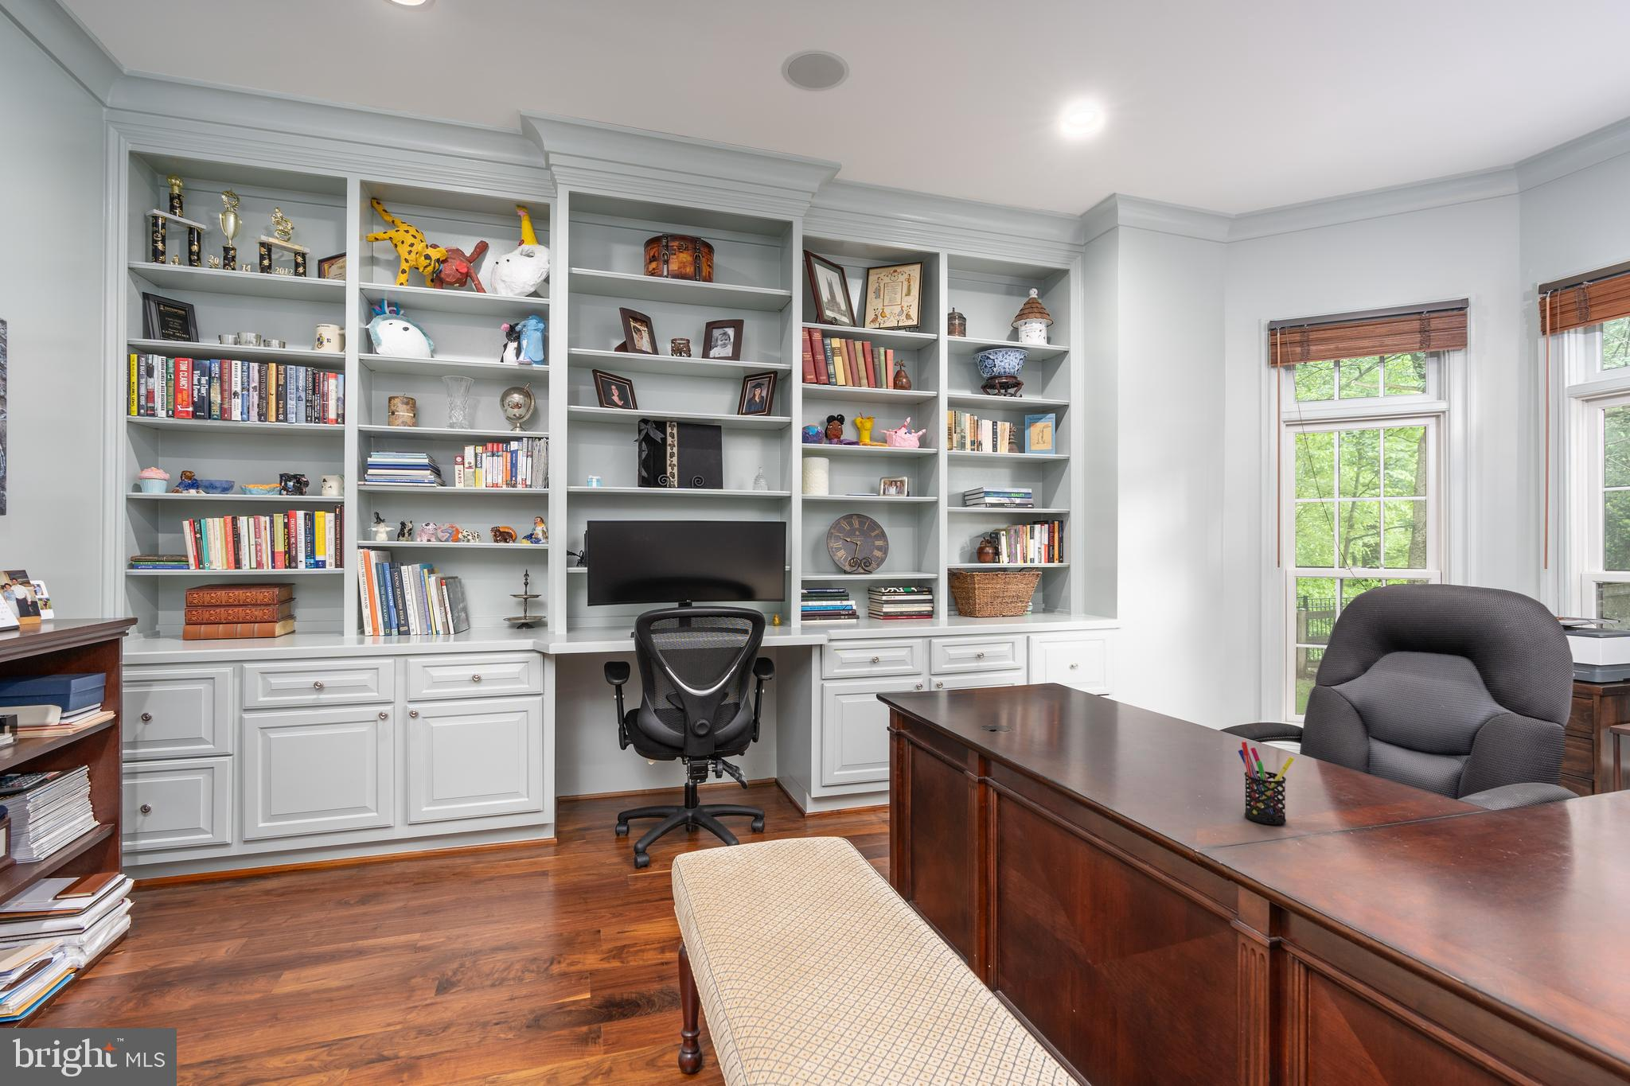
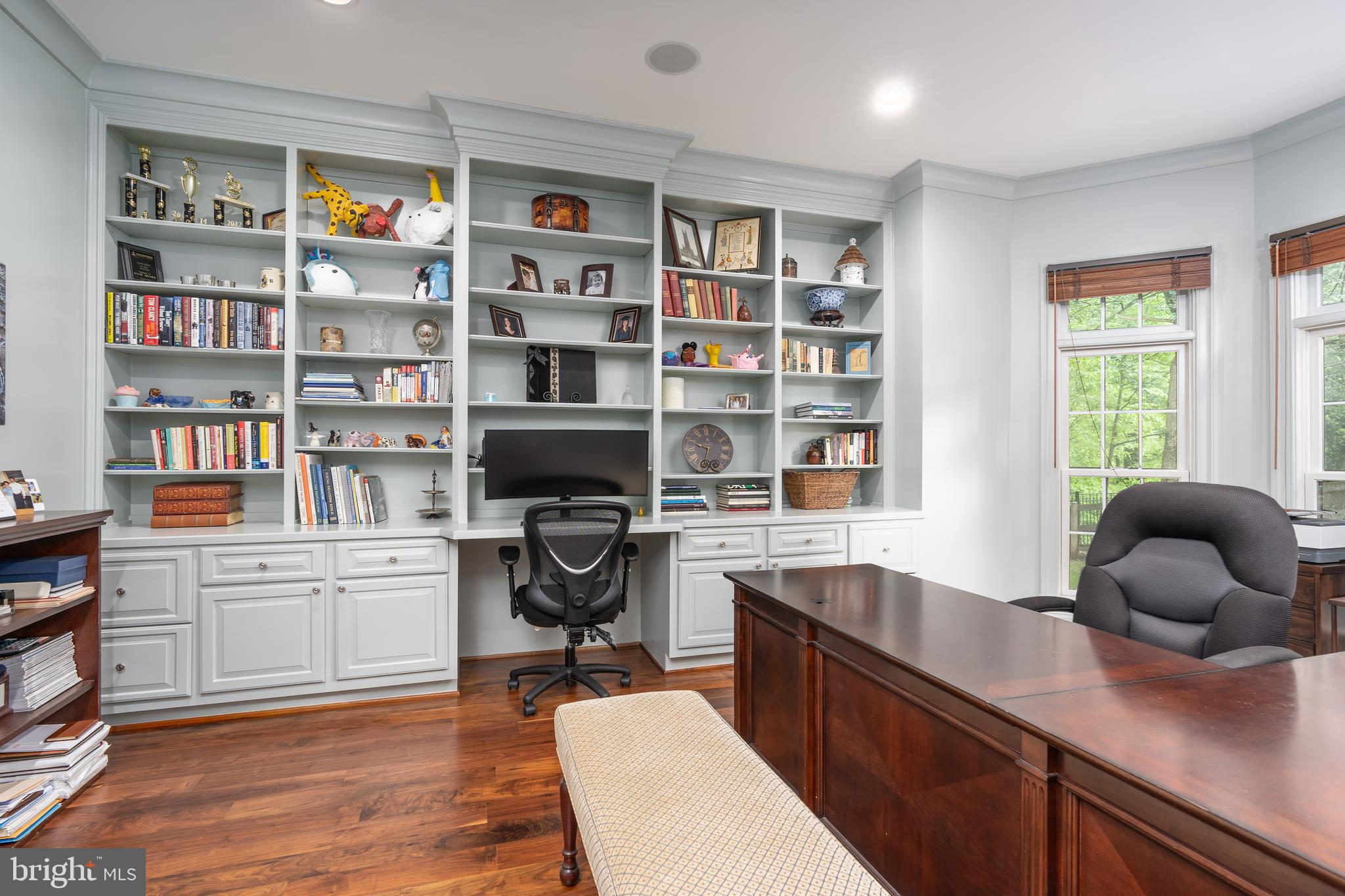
- pen holder [1237,741,1296,825]
